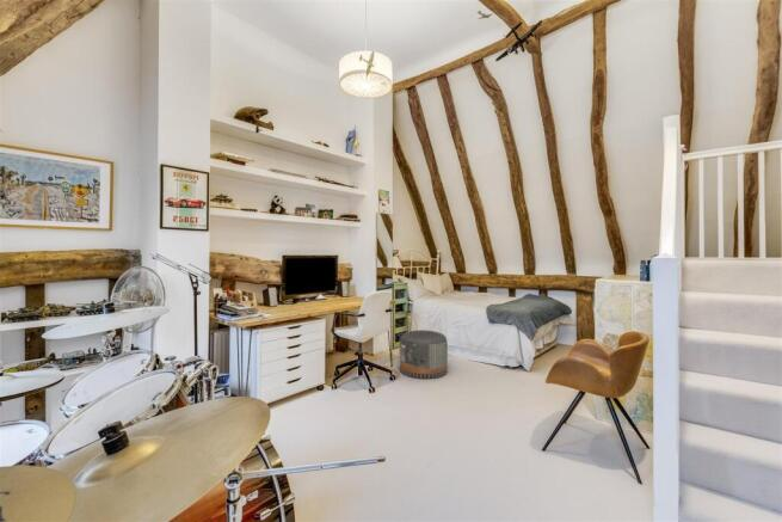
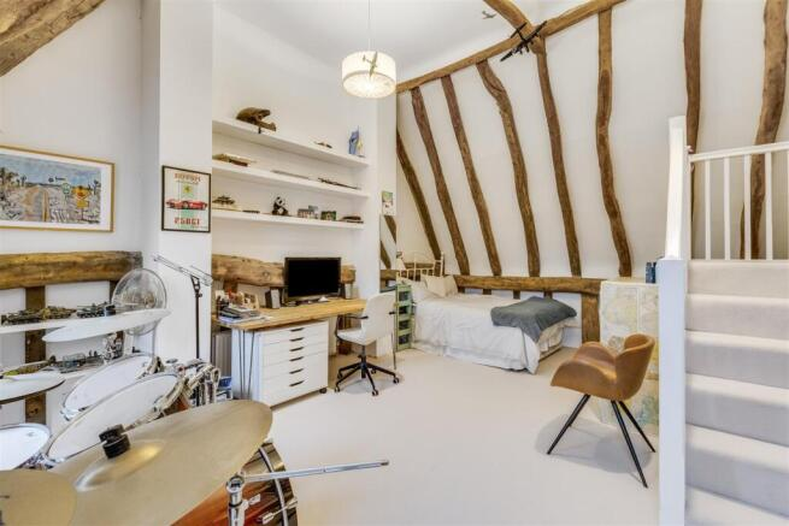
- pouf [399,328,449,380]
